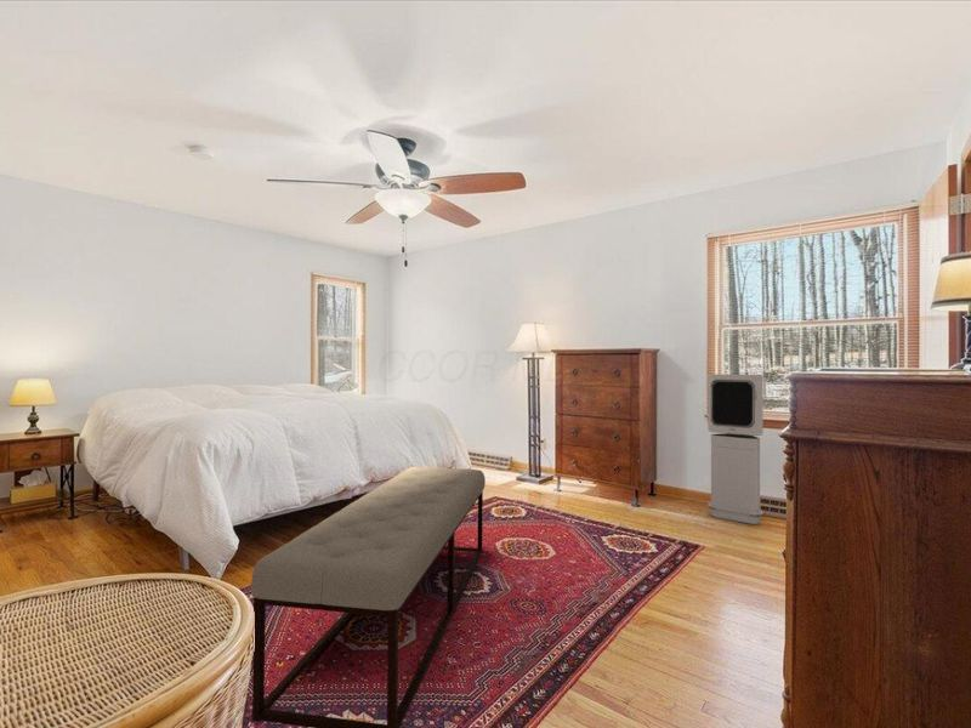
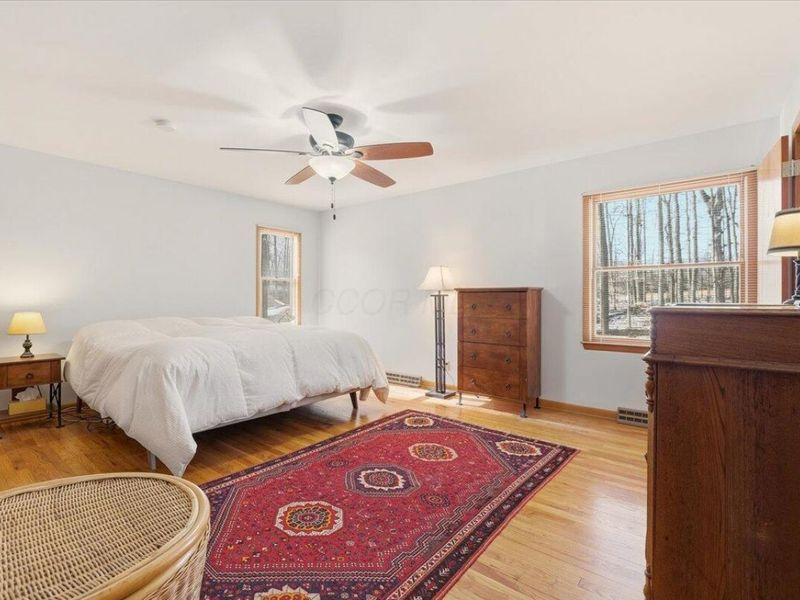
- air purifier [706,374,765,525]
- bench [250,466,487,728]
